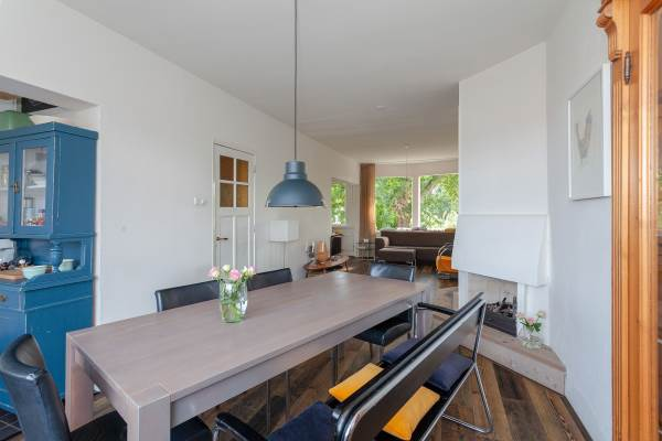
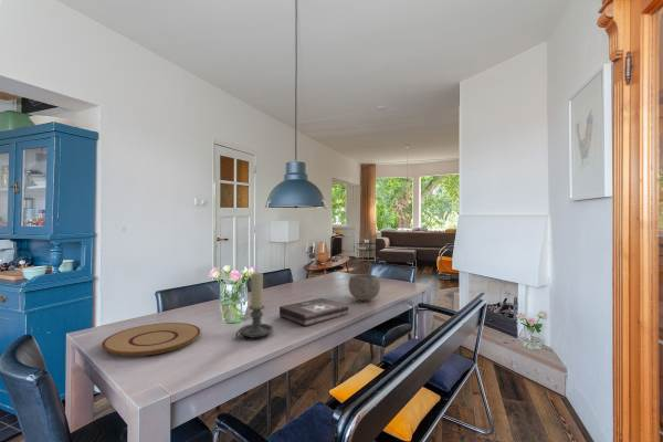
+ bowl [347,273,381,302]
+ candle holder [235,271,275,340]
+ first aid kit [278,297,349,327]
+ plate [101,322,201,357]
